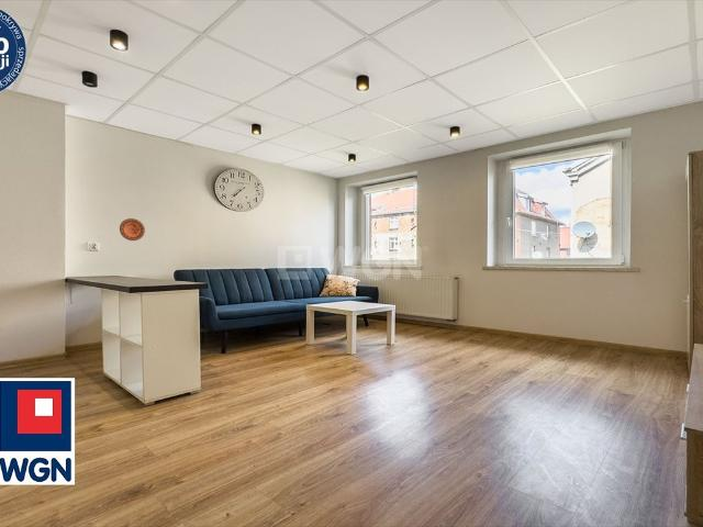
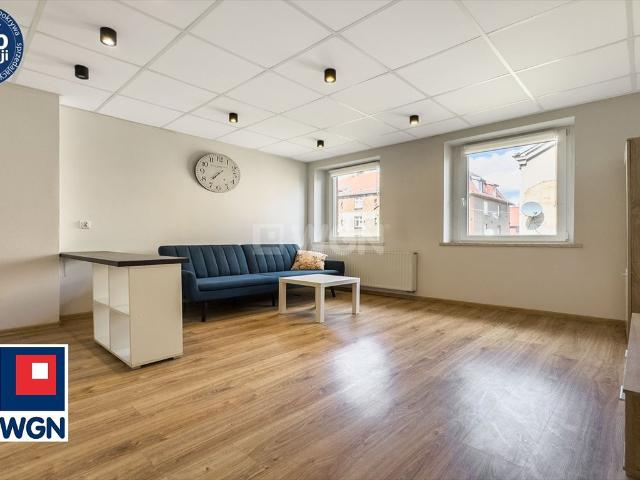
- decorative plate [119,217,146,242]
